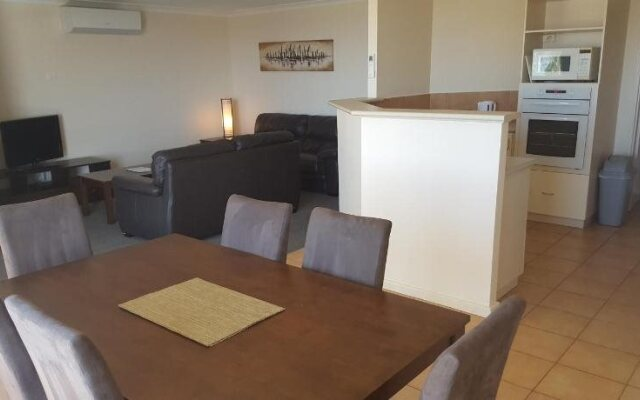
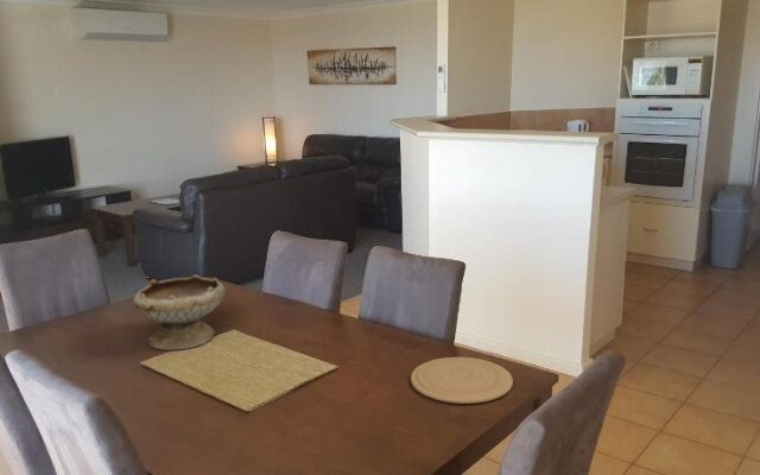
+ plate [410,356,514,405]
+ bowl [132,274,228,352]
